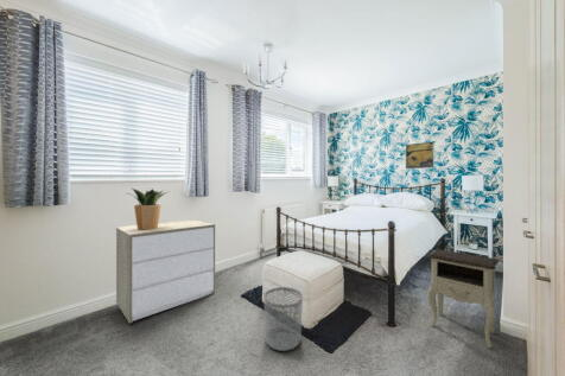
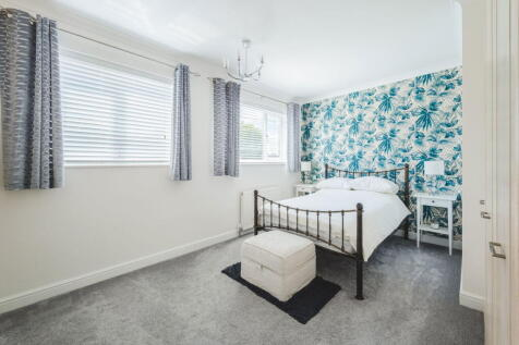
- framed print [405,140,436,170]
- waste bin [264,286,304,352]
- dresser [115,218,216,325]
- nightstand [426,248,500,349]
- potted plant [127,187,171,230]
